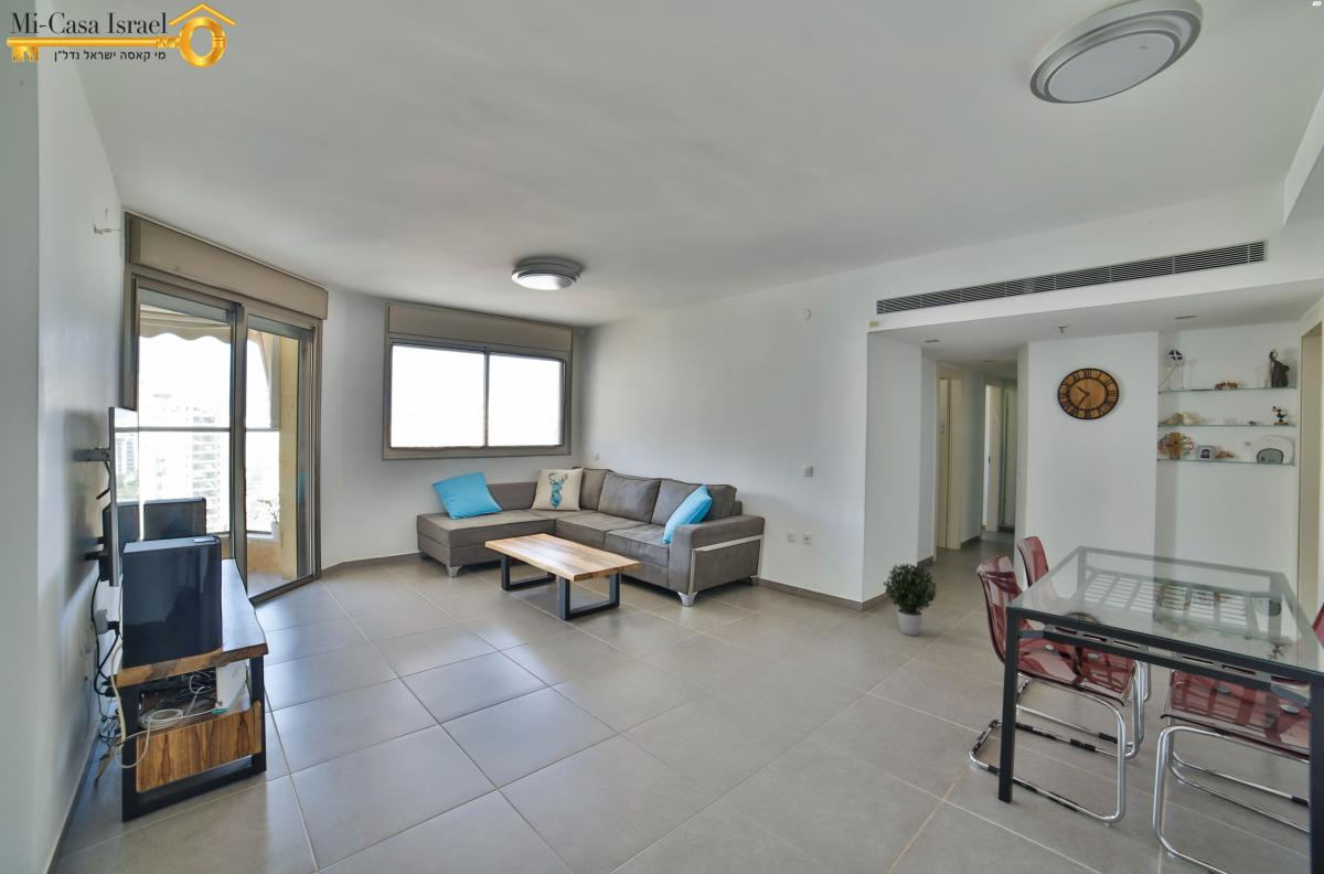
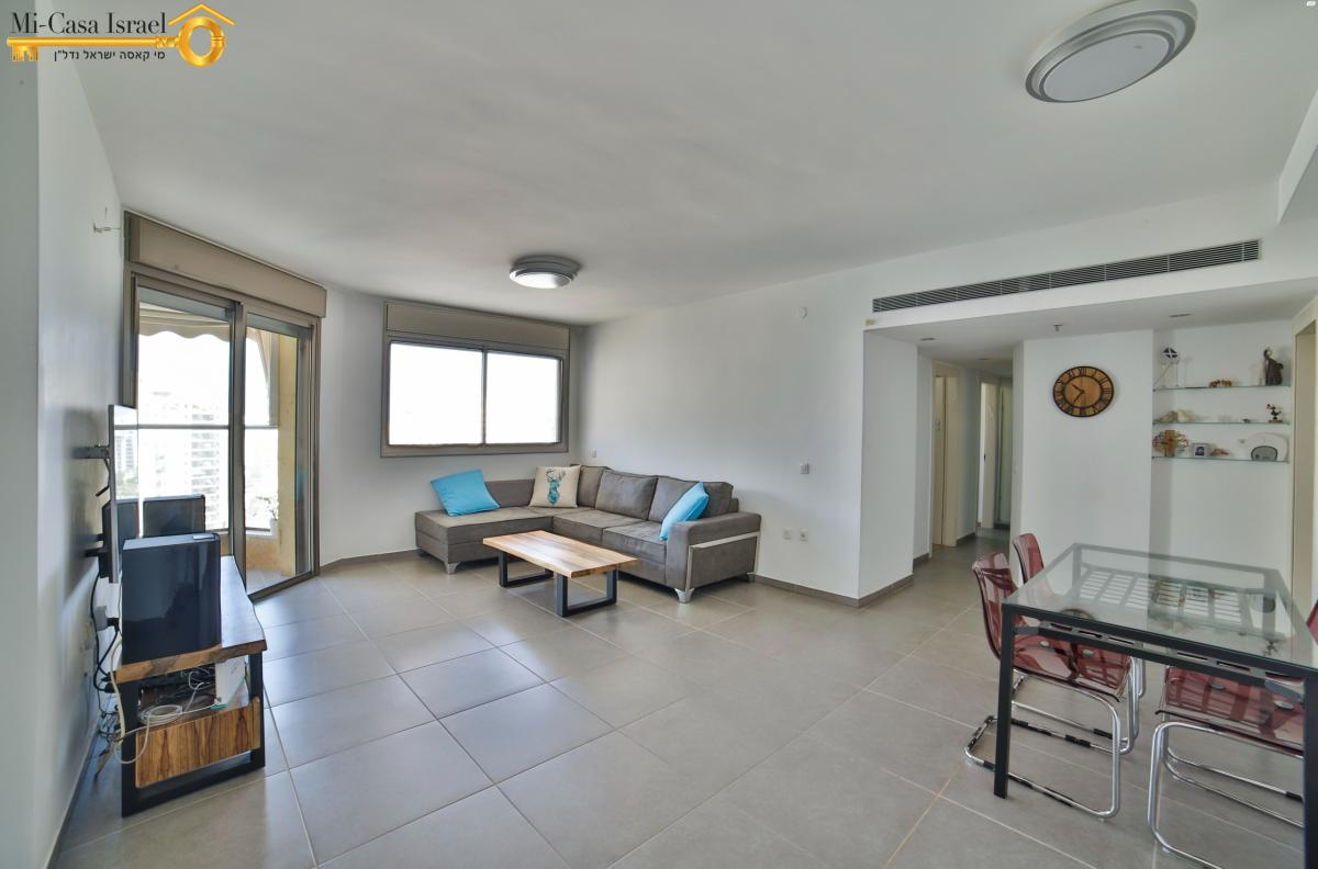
- potted plant [882,563,939,637]
